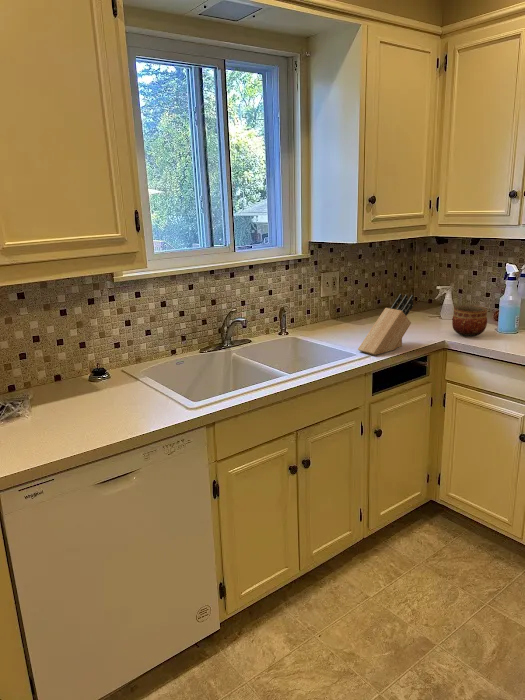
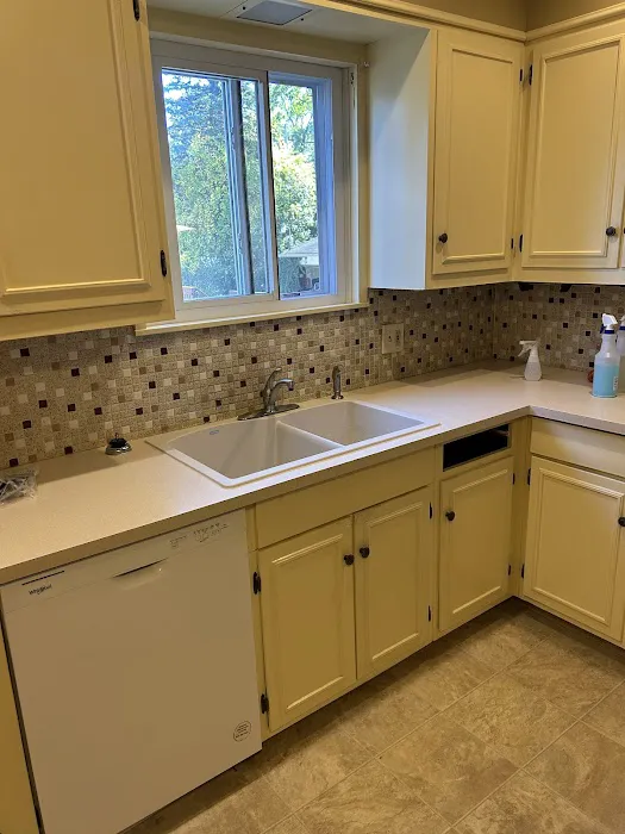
- knife block [357,293,415,356]
- bowl [451,304,488,338]
